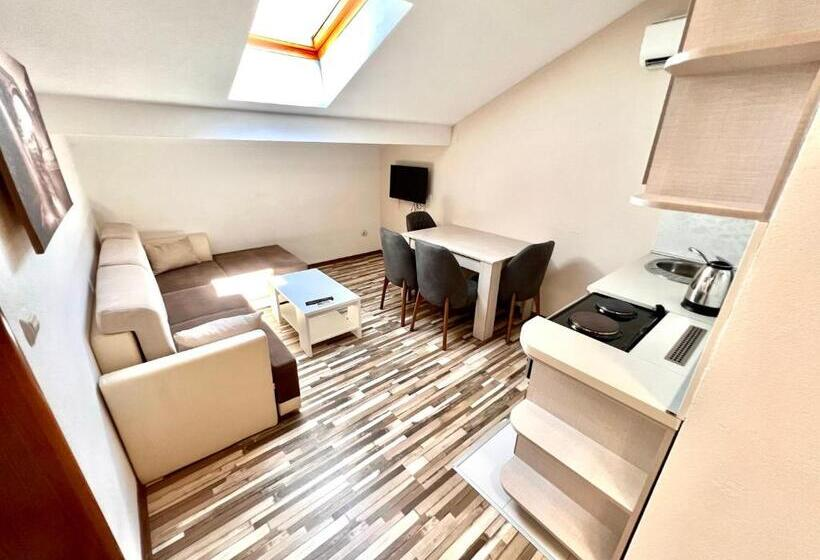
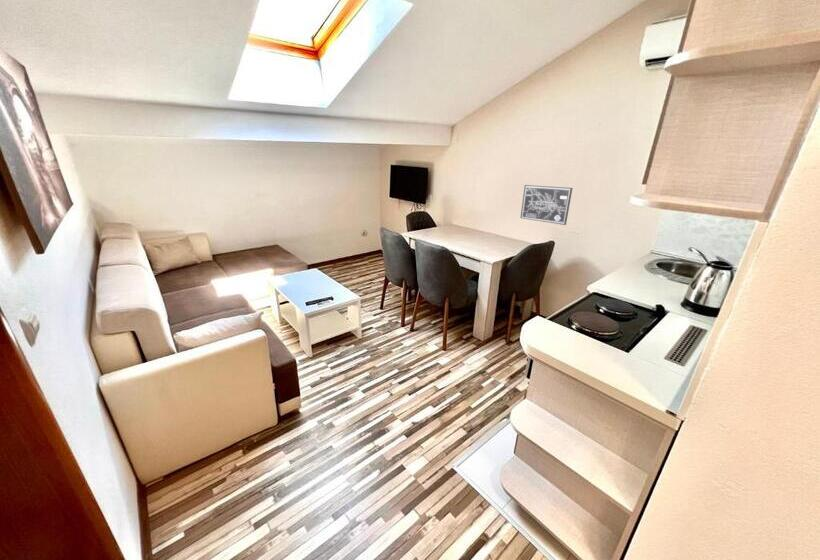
+ wall art [519,184,573,226]
